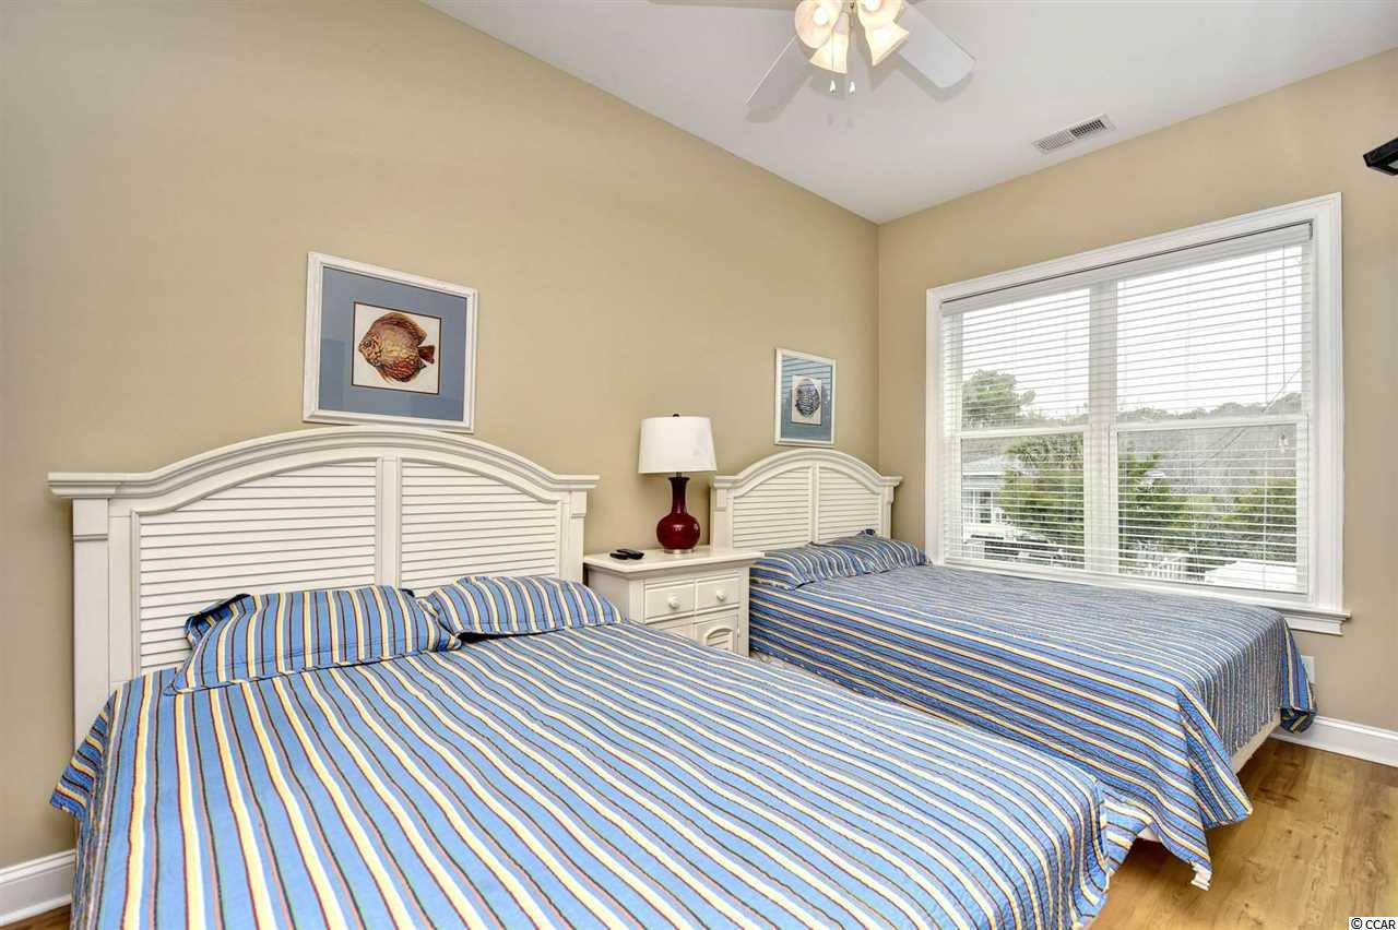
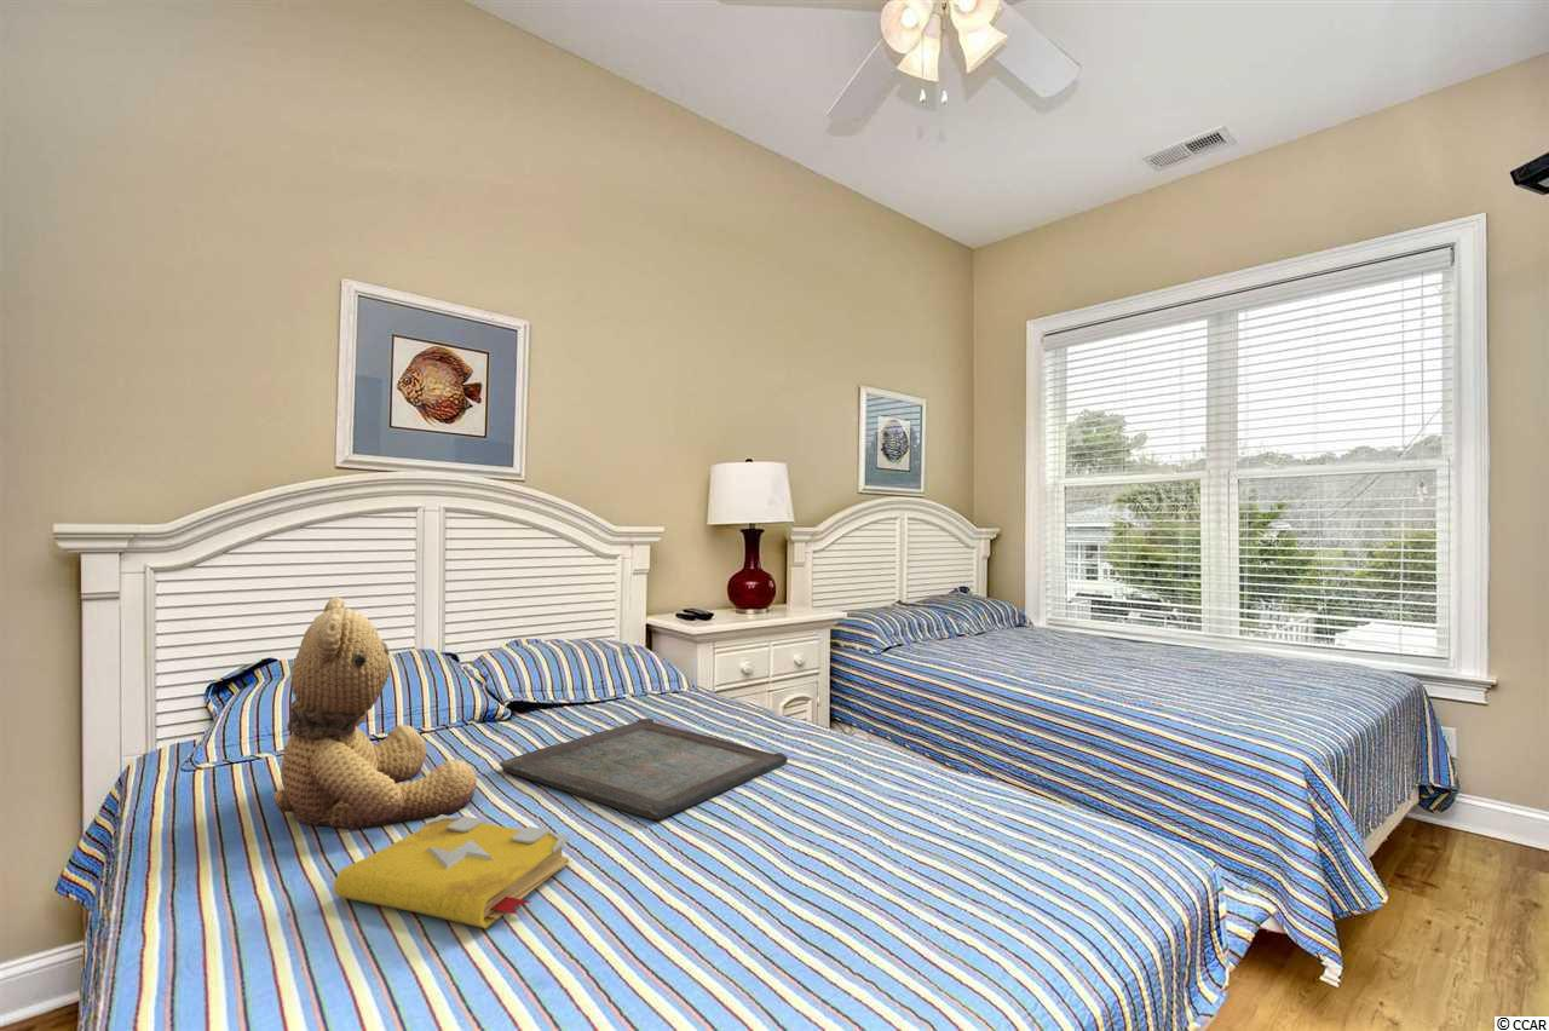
+ serving tray [499,718,789,820]
+ teddy bear [272,595,478,830]
+ spell book [333,814,571,929]
